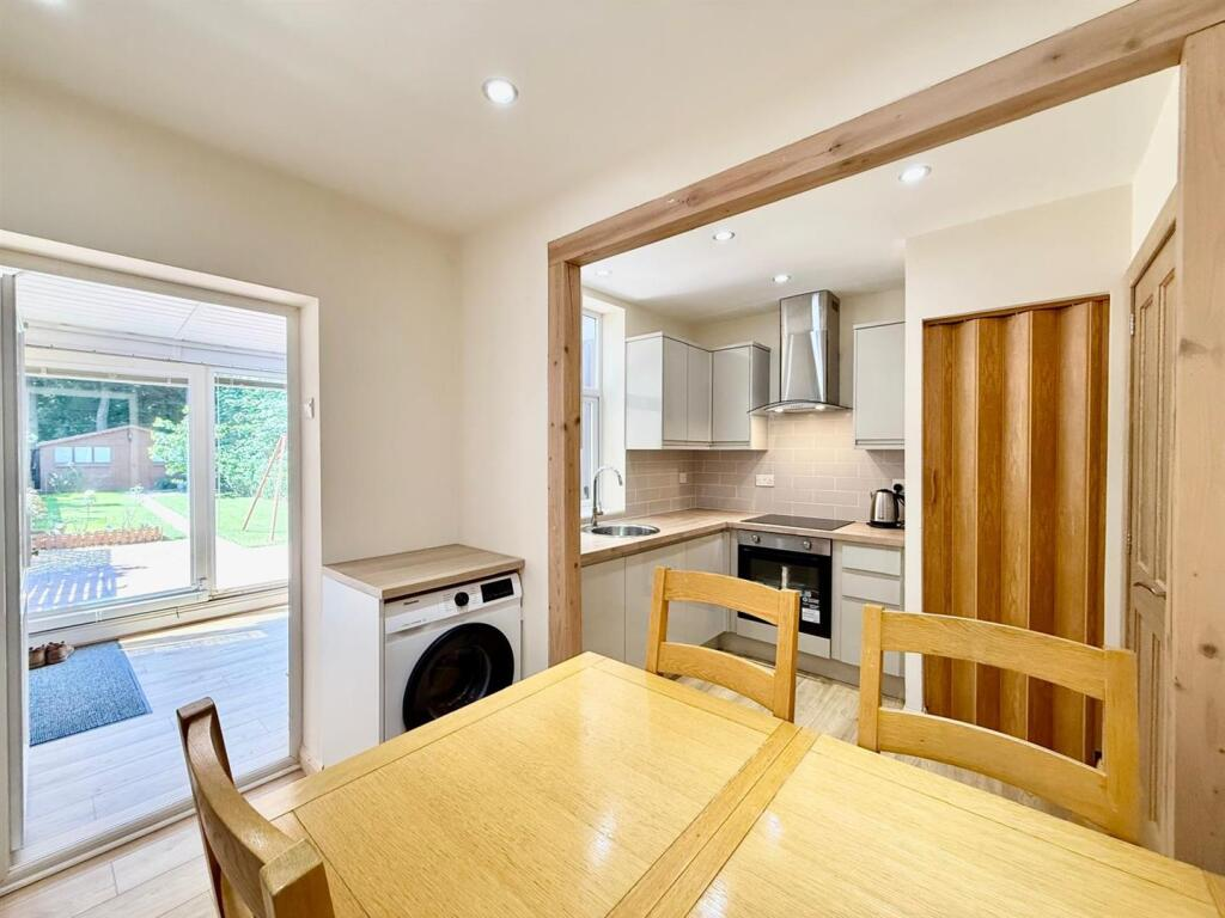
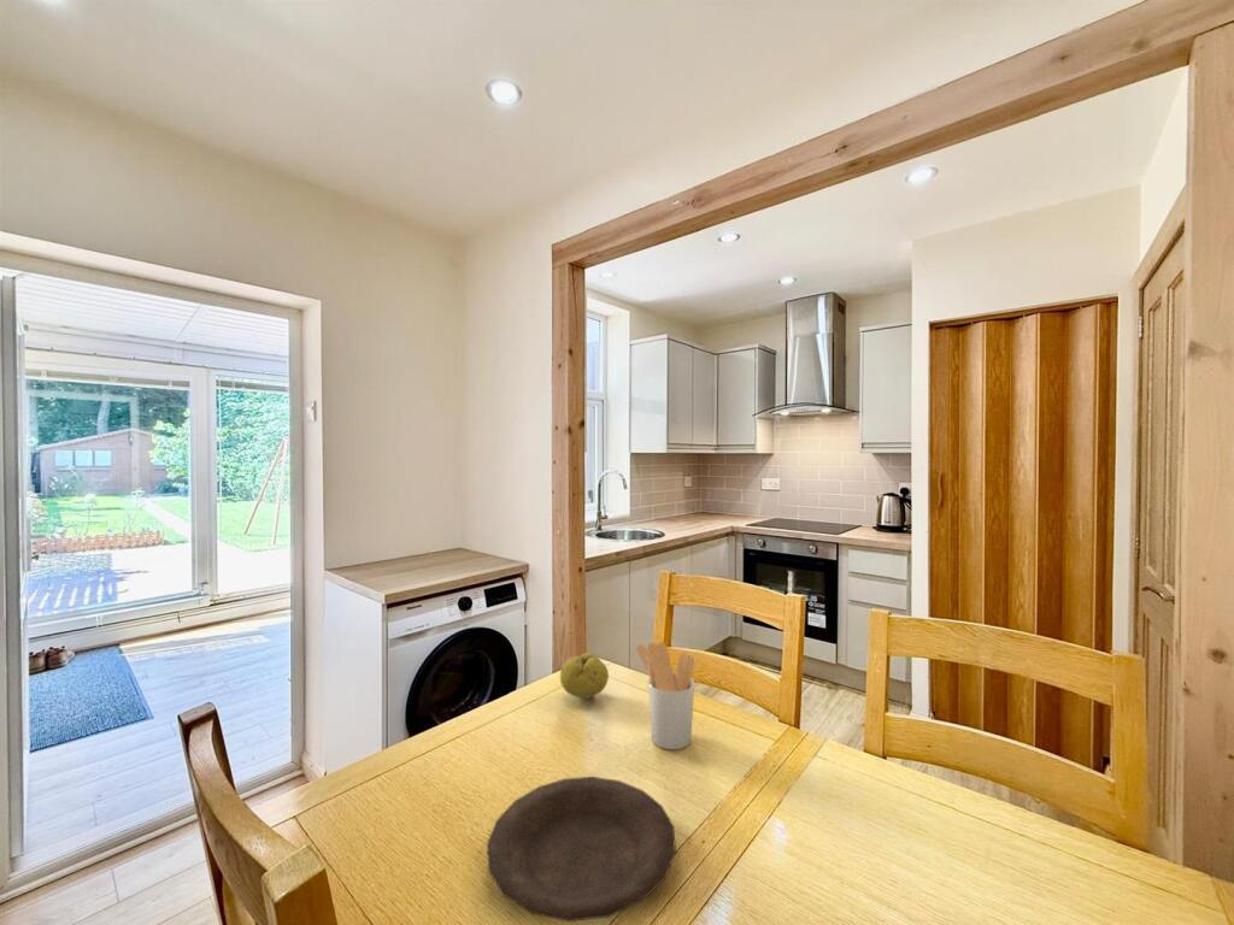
+ plate [486,776,677,923]
+ fruit [559,652,610,700]
+ utensil holder [635,641,698,750]
